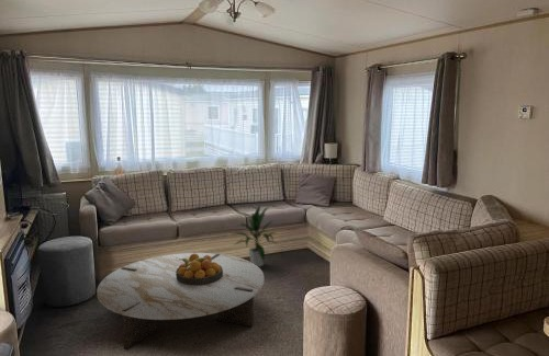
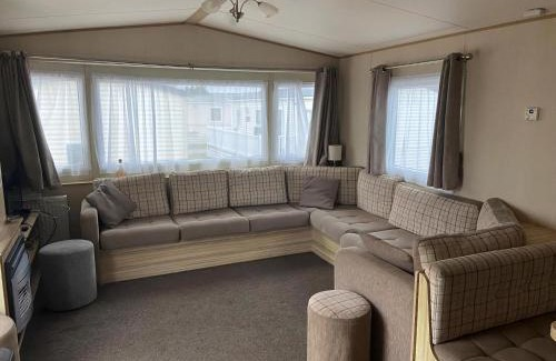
- coffee table [96,252,266,352]
- indoor plant [232,204,279,267]
- fruit bowl [176,254,223,285]
